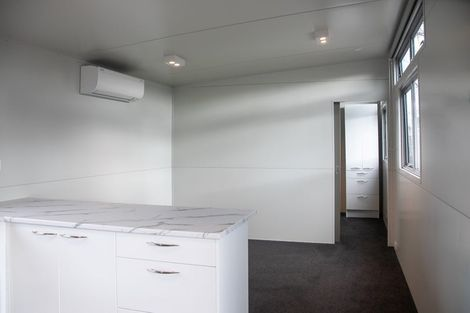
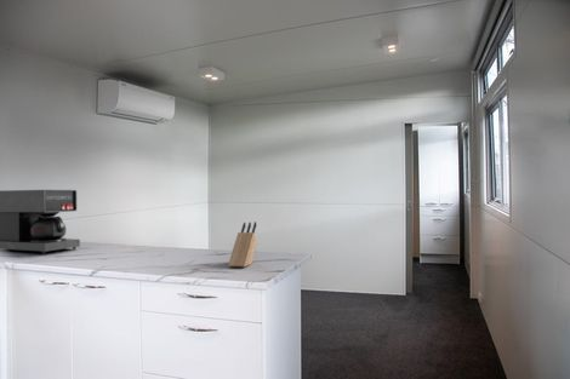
+ knife block [227,220,258,268]
+ coffee maker [0,189,81,254]
